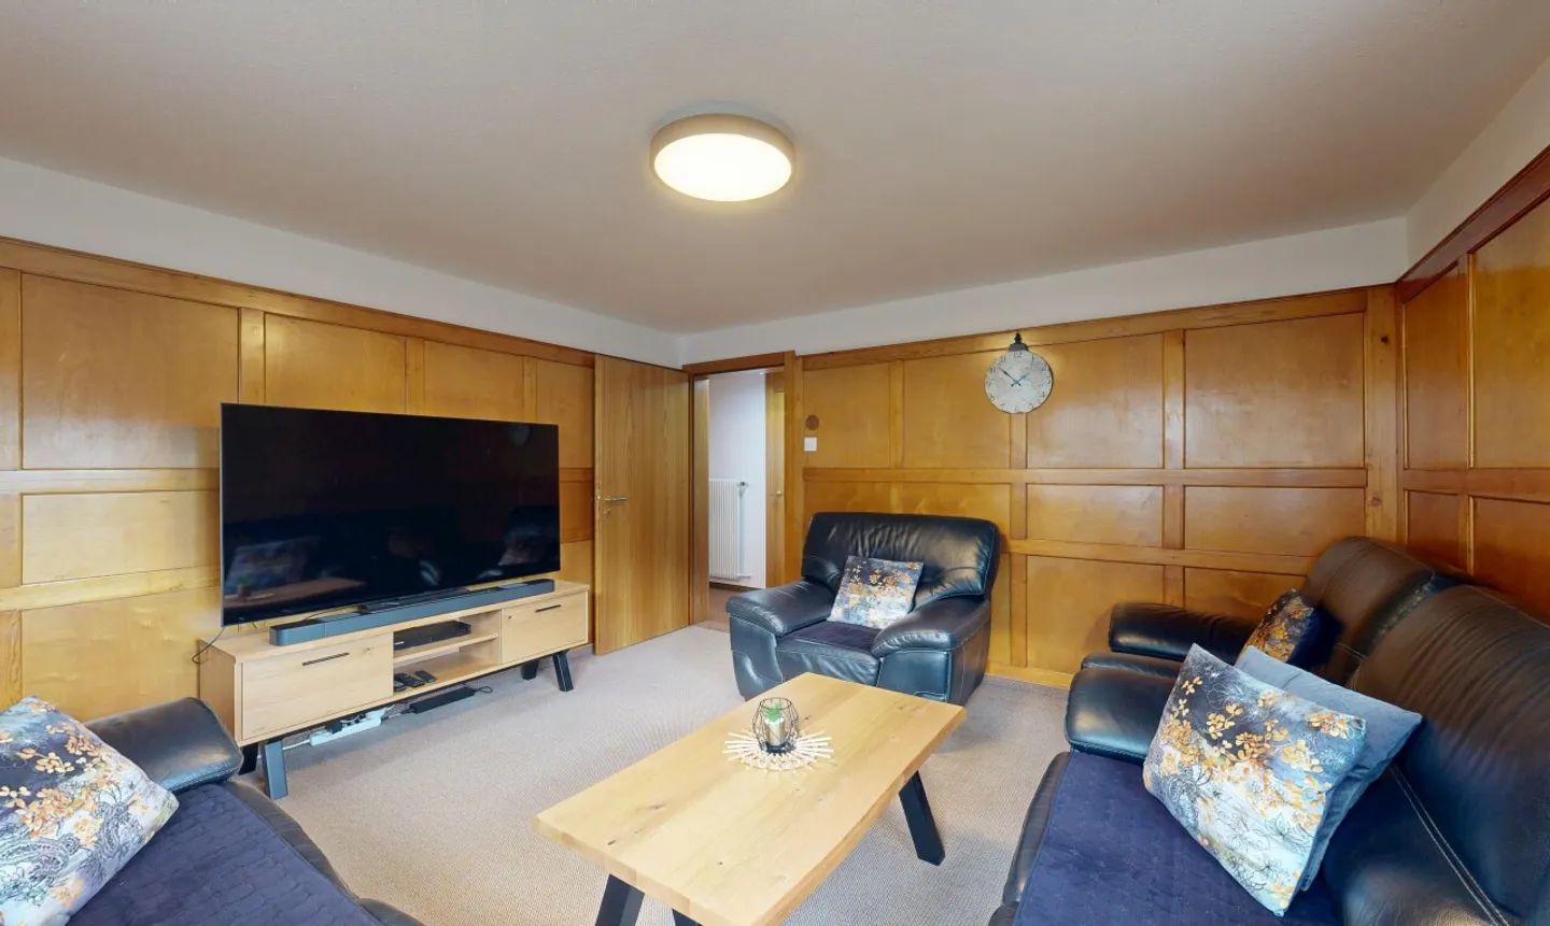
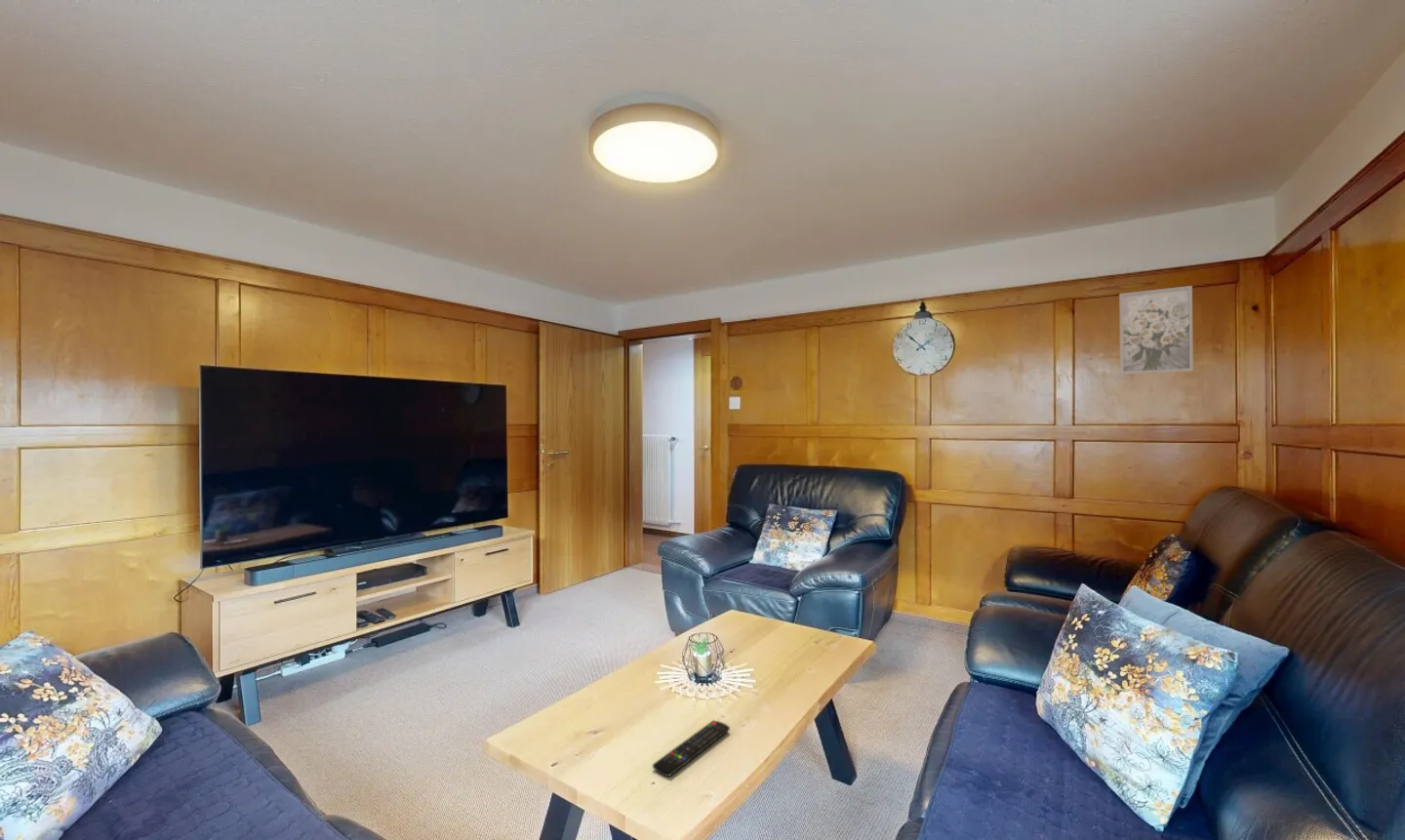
+ remote control [652,719,731,778]
+ wall art [1118,285,1194,376]
